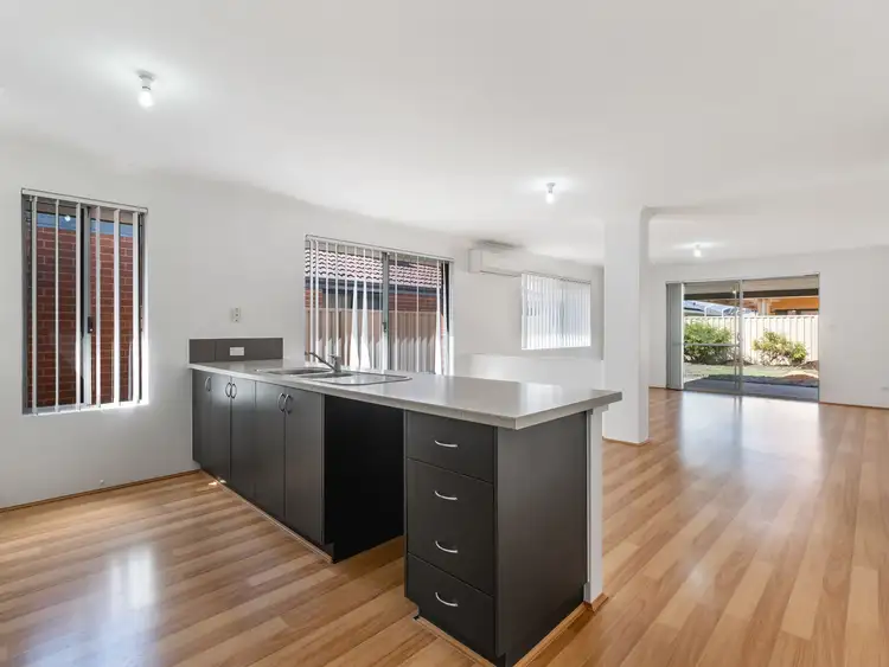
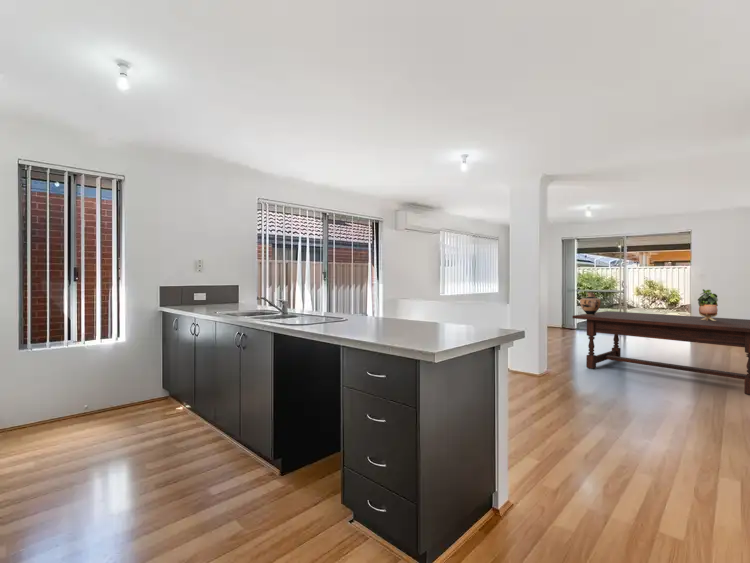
+ ceramic jug [579,291,602,315]
+ potted plant [697,288,719,321]
+ dining table [571,310,750,396]
